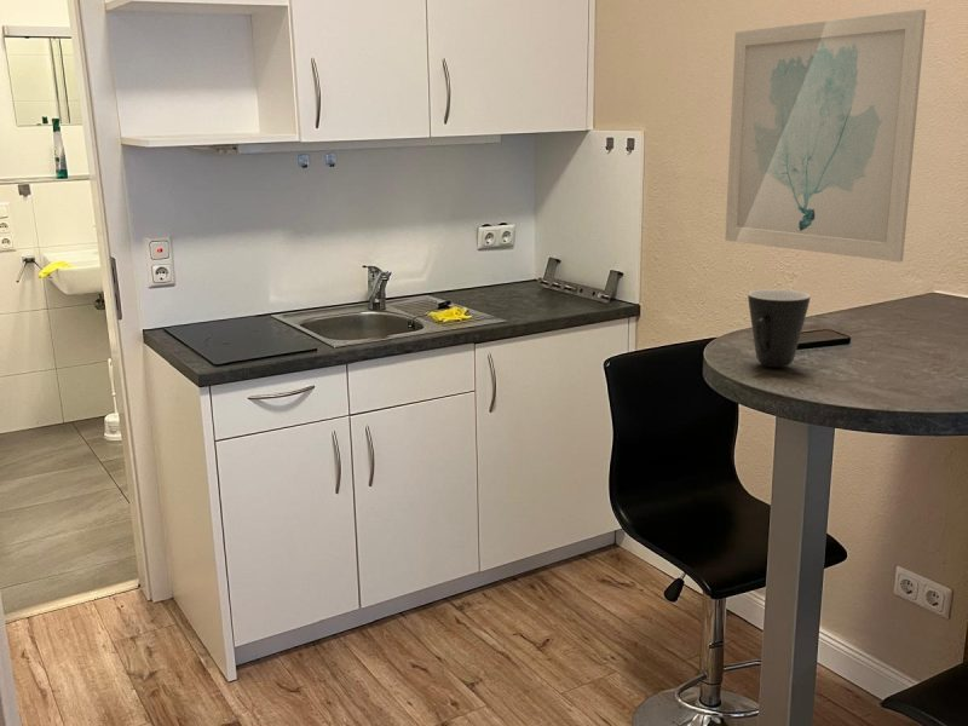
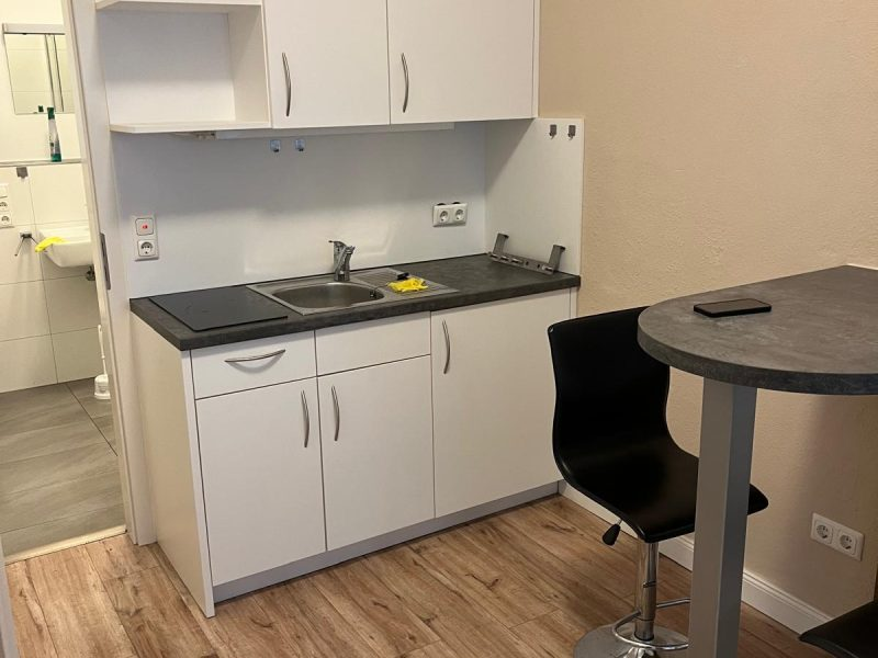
- wall art [724,8,927,263]
- mug [747,288,811,368]
